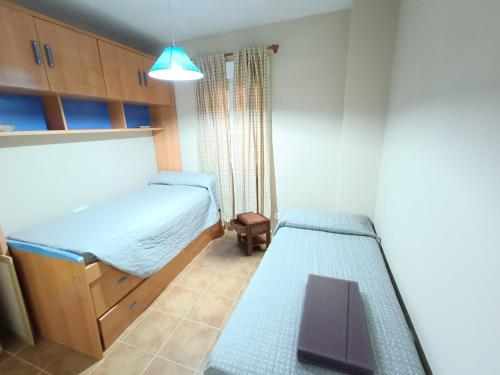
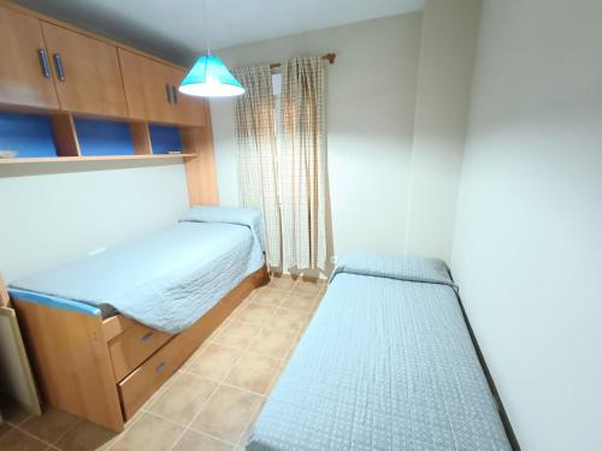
- cushion [296,273,376,375]
- nightstand [229,211,272,256]
